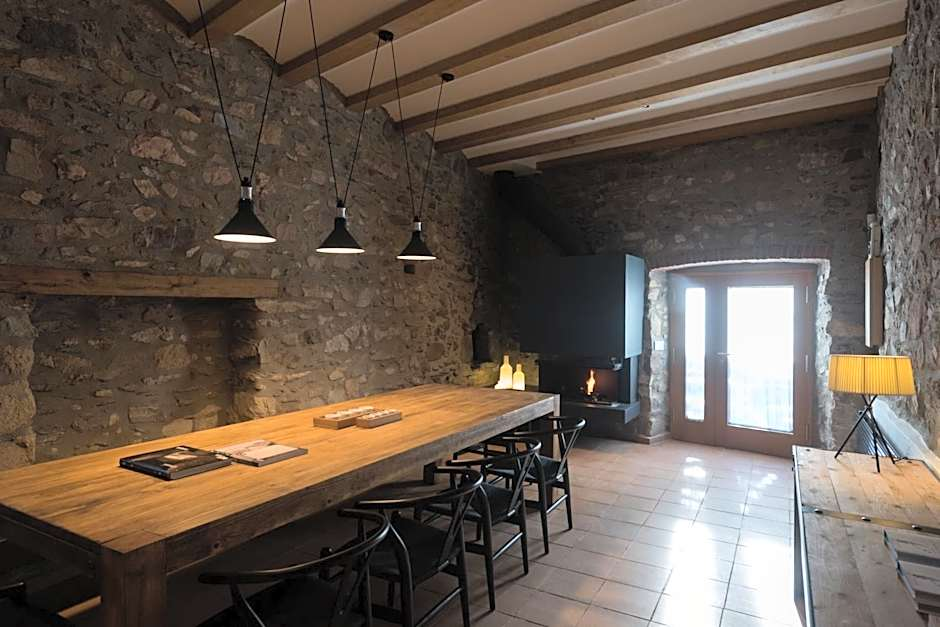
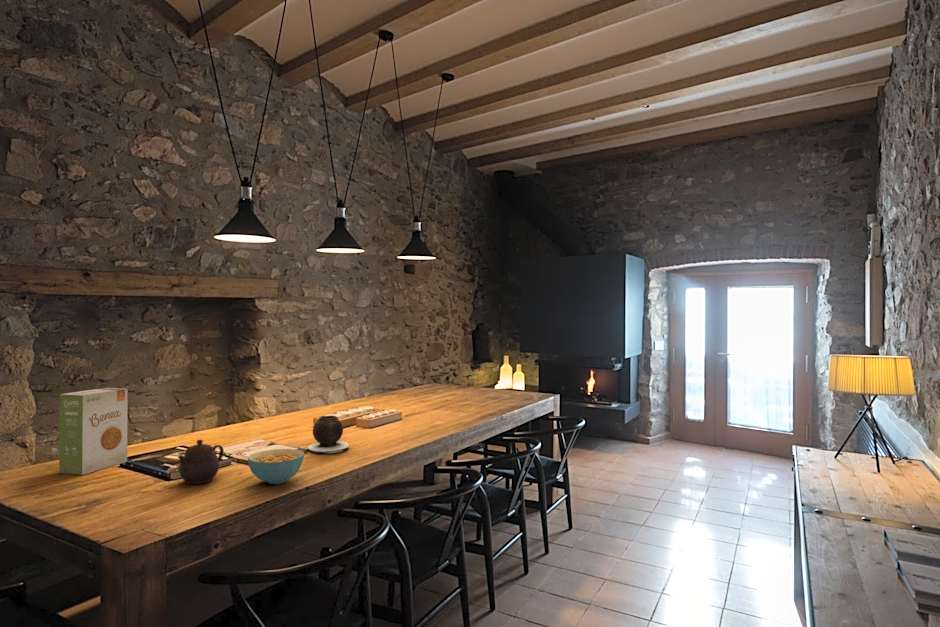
+ teapot [177,438,225,485]
+ cereal bowl [247,448,305,485]
+ vase [307,415,350,454]
+ food box [58,387,129,476]
